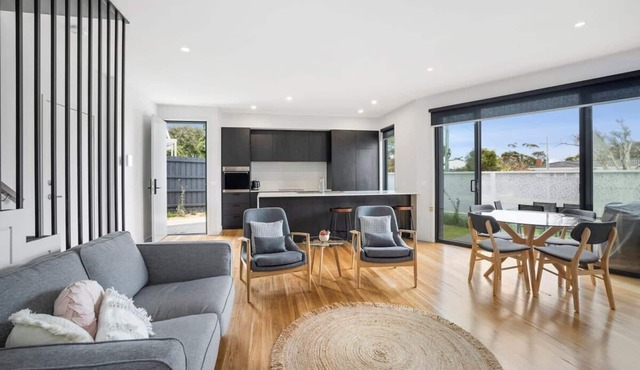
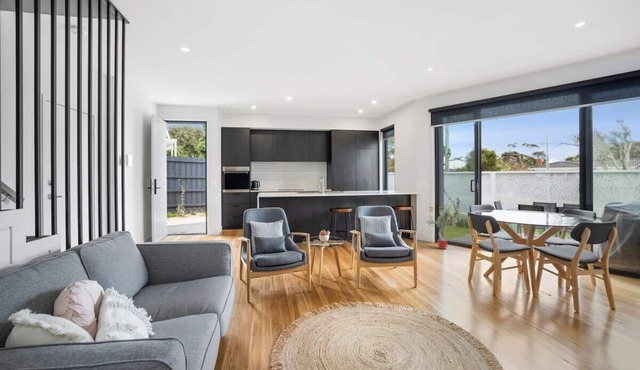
+ potted tree [425,202,463,250]
